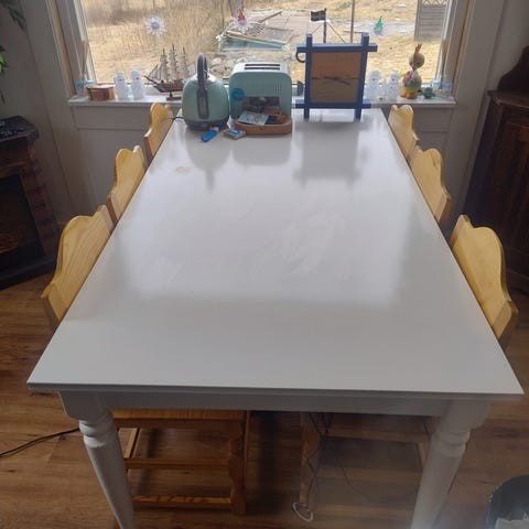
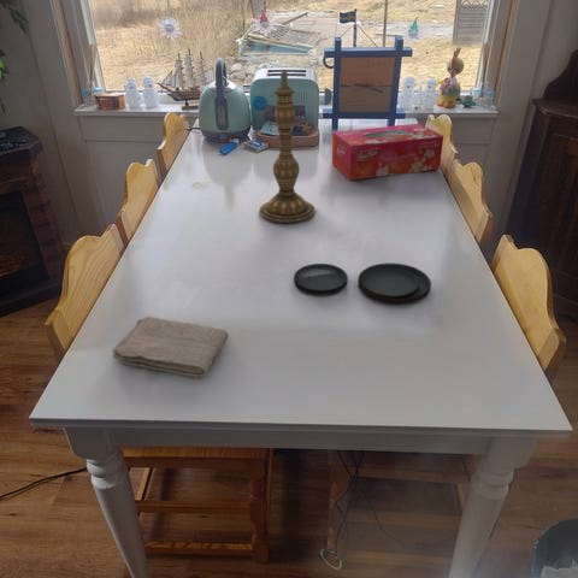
+ candlestick [258,69,315,224]
+ washcloth [112,315,230,377]
+ tissue box [331,123,444,181]
+ plate [293,263,432,306]
